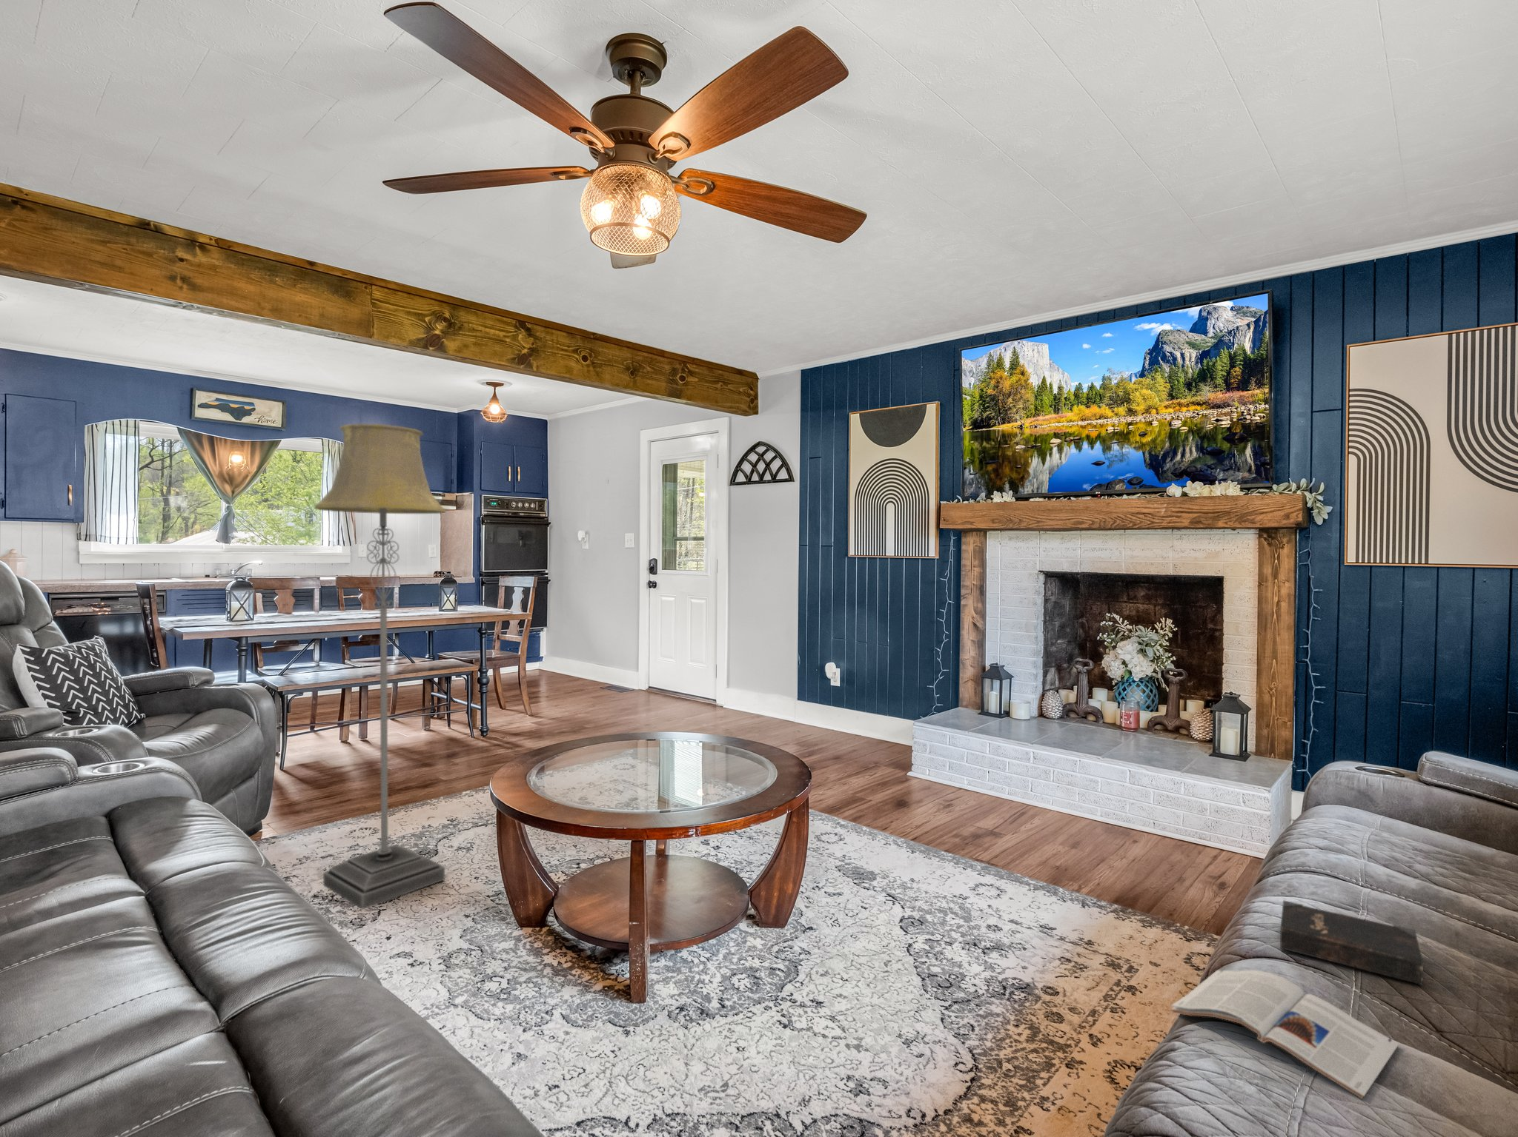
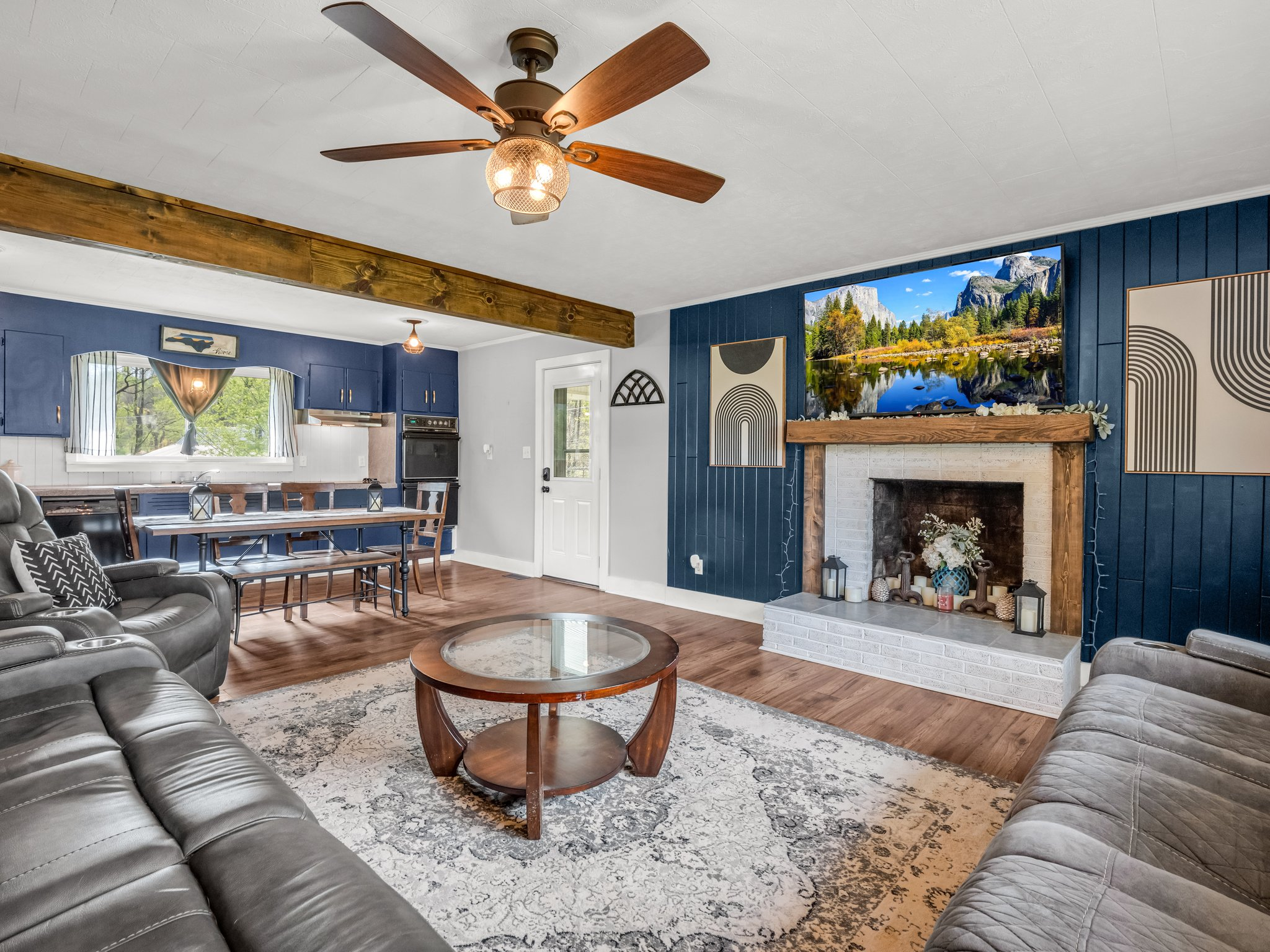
- magazine [1170,970,1400,1099]
- floor lamp [313,424,447,910]
- hardback book [1279,899,1424,985]
